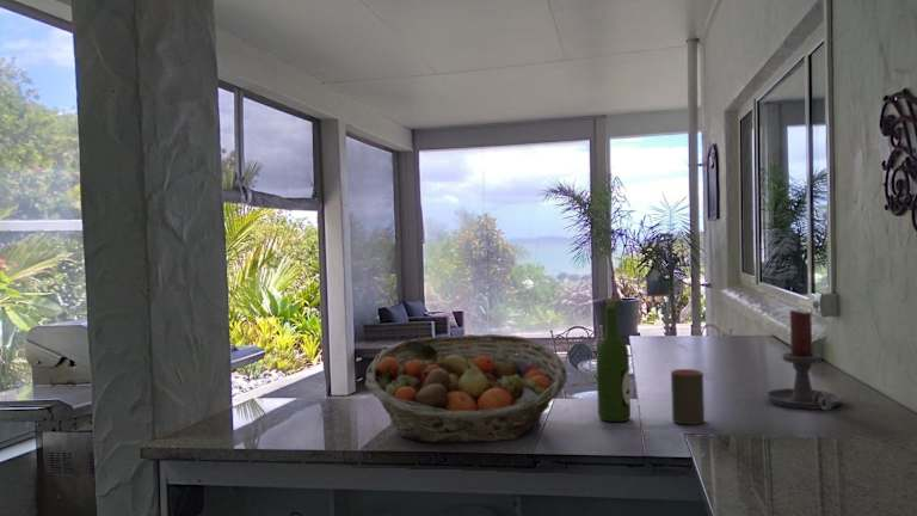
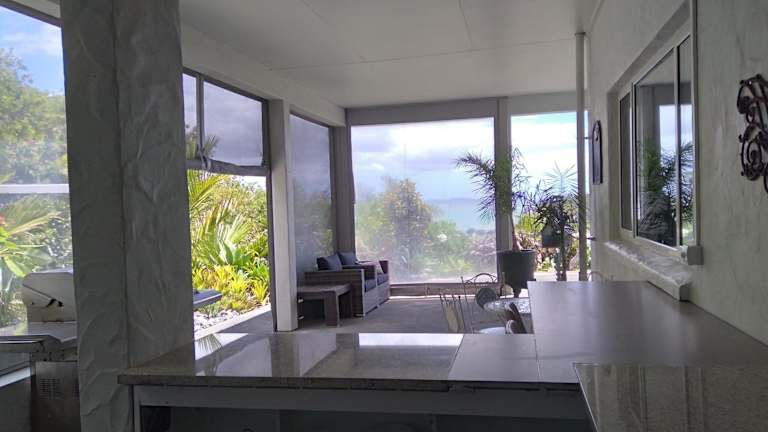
- candle holder [765,308,843,411]
- wine bottle [596,299,632,423]
- fruit basket [364,333,568,444]
- cup [670,368,706,425]
